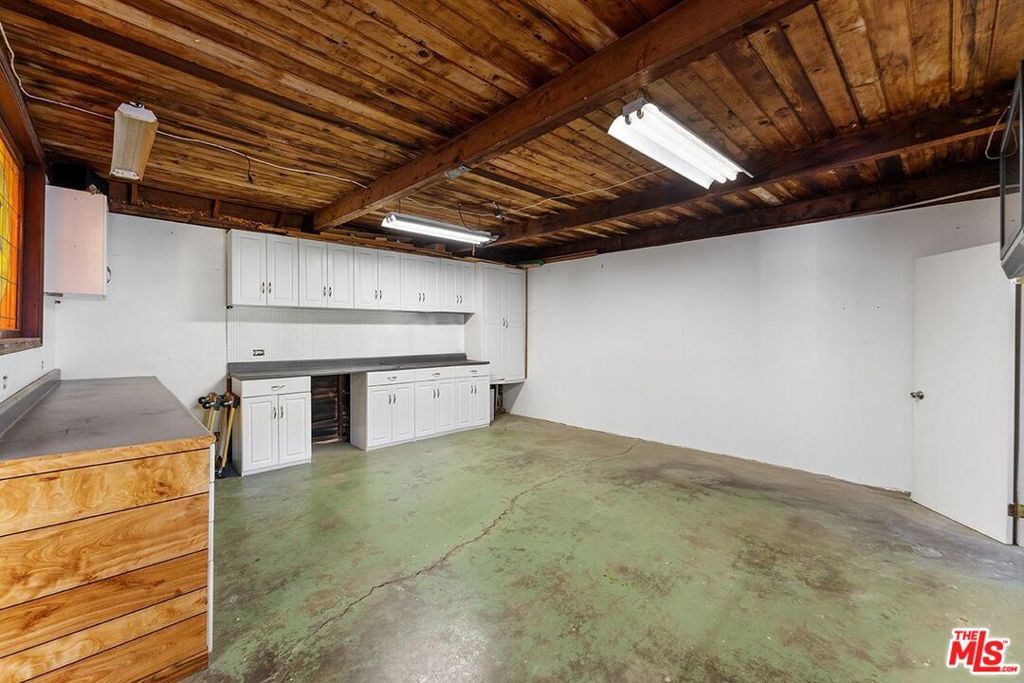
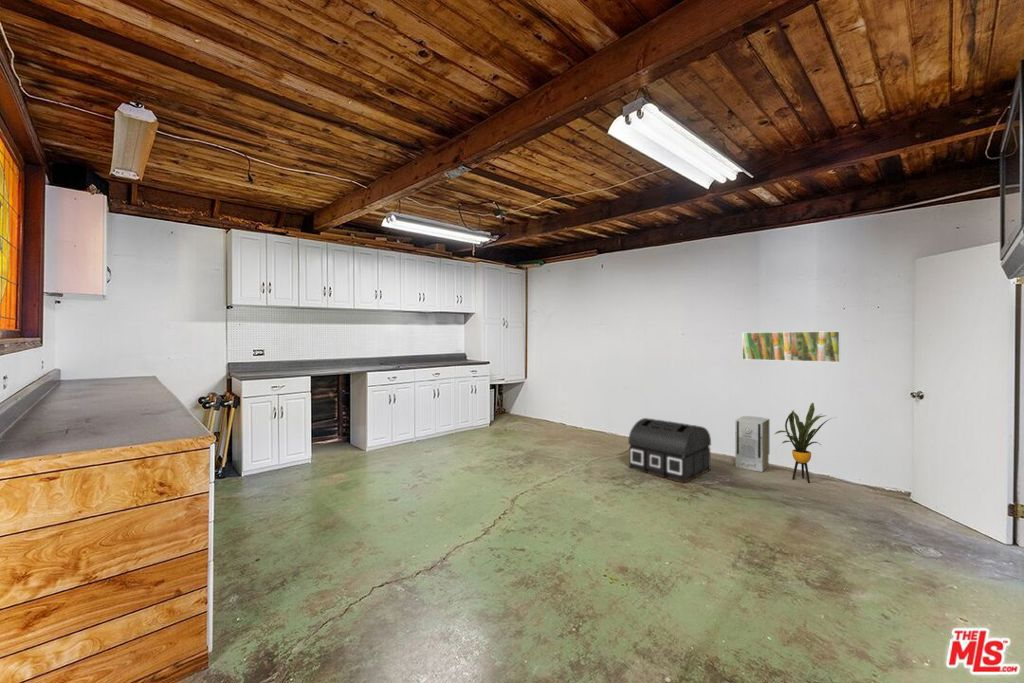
+ air purifier [734,415,770,473]
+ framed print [741,330,841,363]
+ treasure chest [627,417,712,484]
+ house plant [774,402,838,484]
